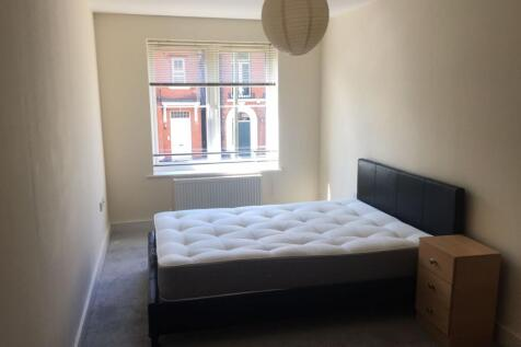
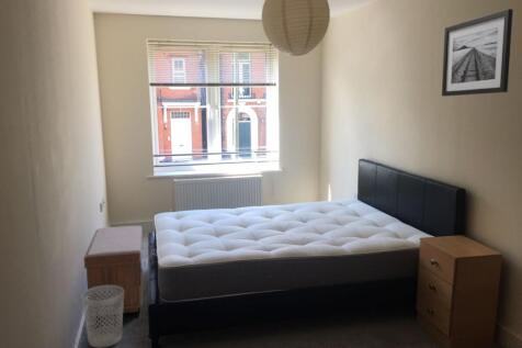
+ wall art [441,8,514,97]
+ wastebasket [80,285,124,348]
+ bench [83,225,144,316]
